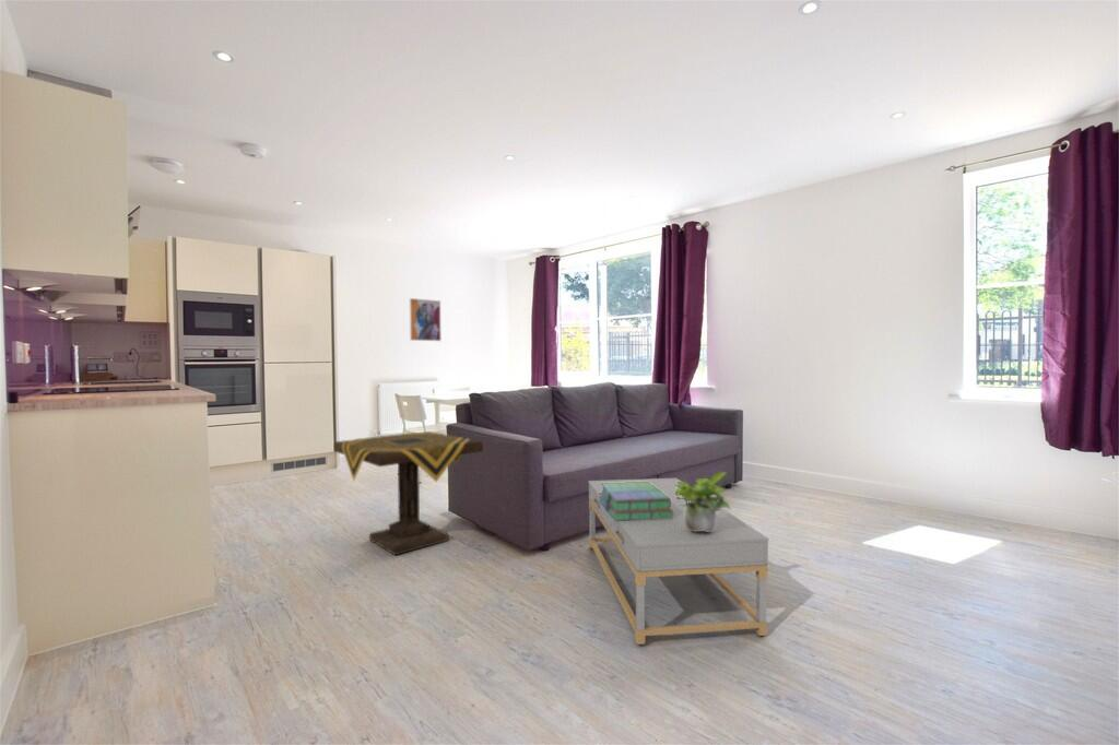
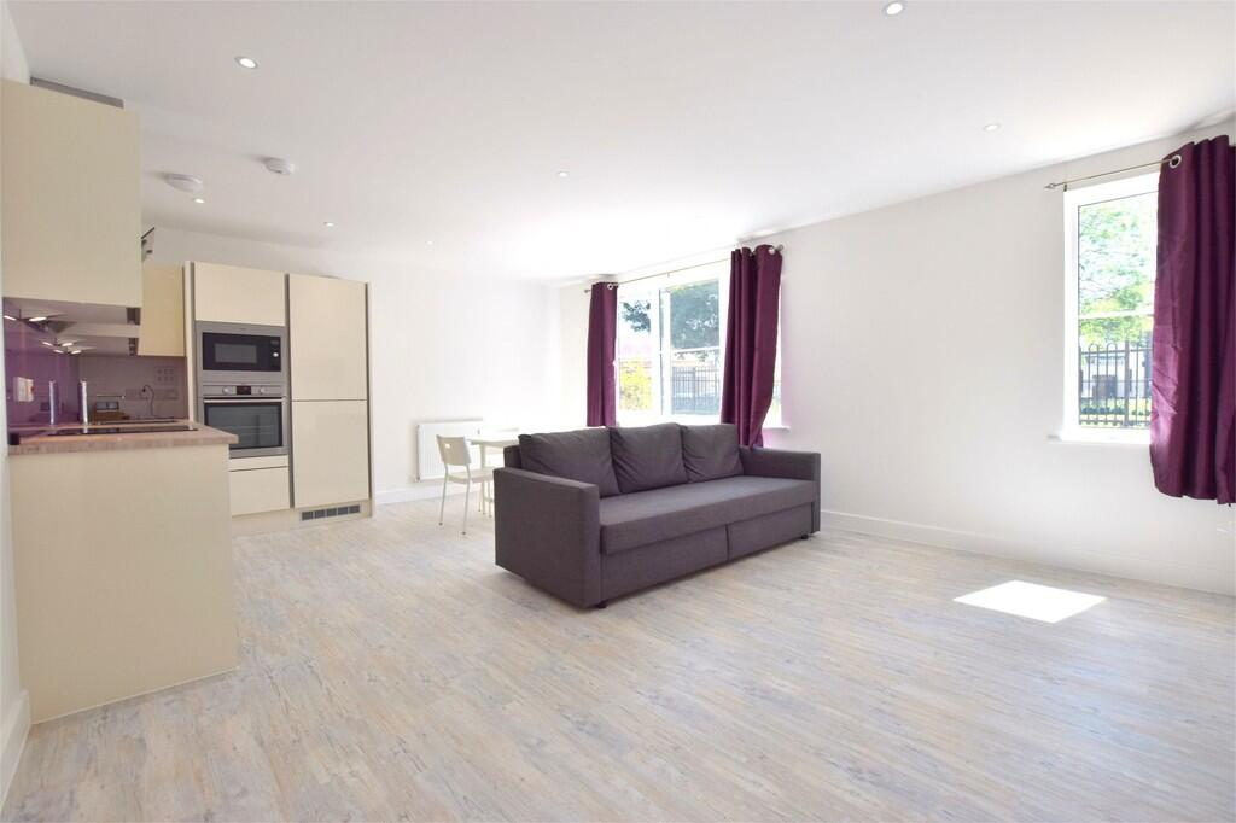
- wall art [408,297,443,342]
- side table [333,430,484,556]
- potted plant [675,471,732,532]
- stack of books [599,482,674,521]
- coffee table [588,477,769,646]
